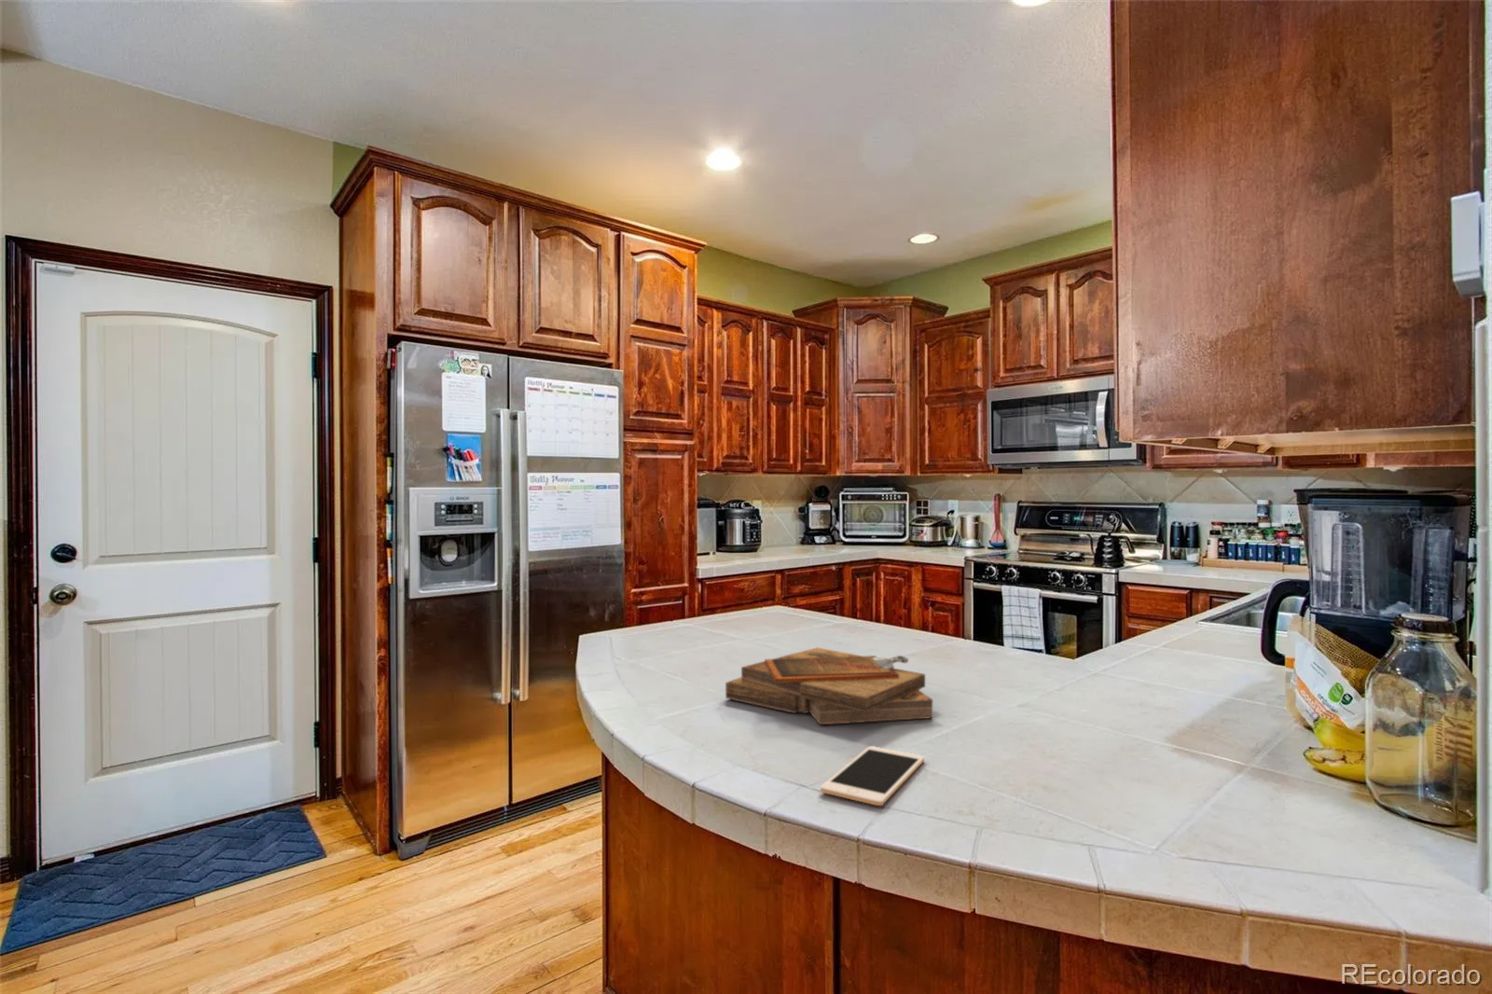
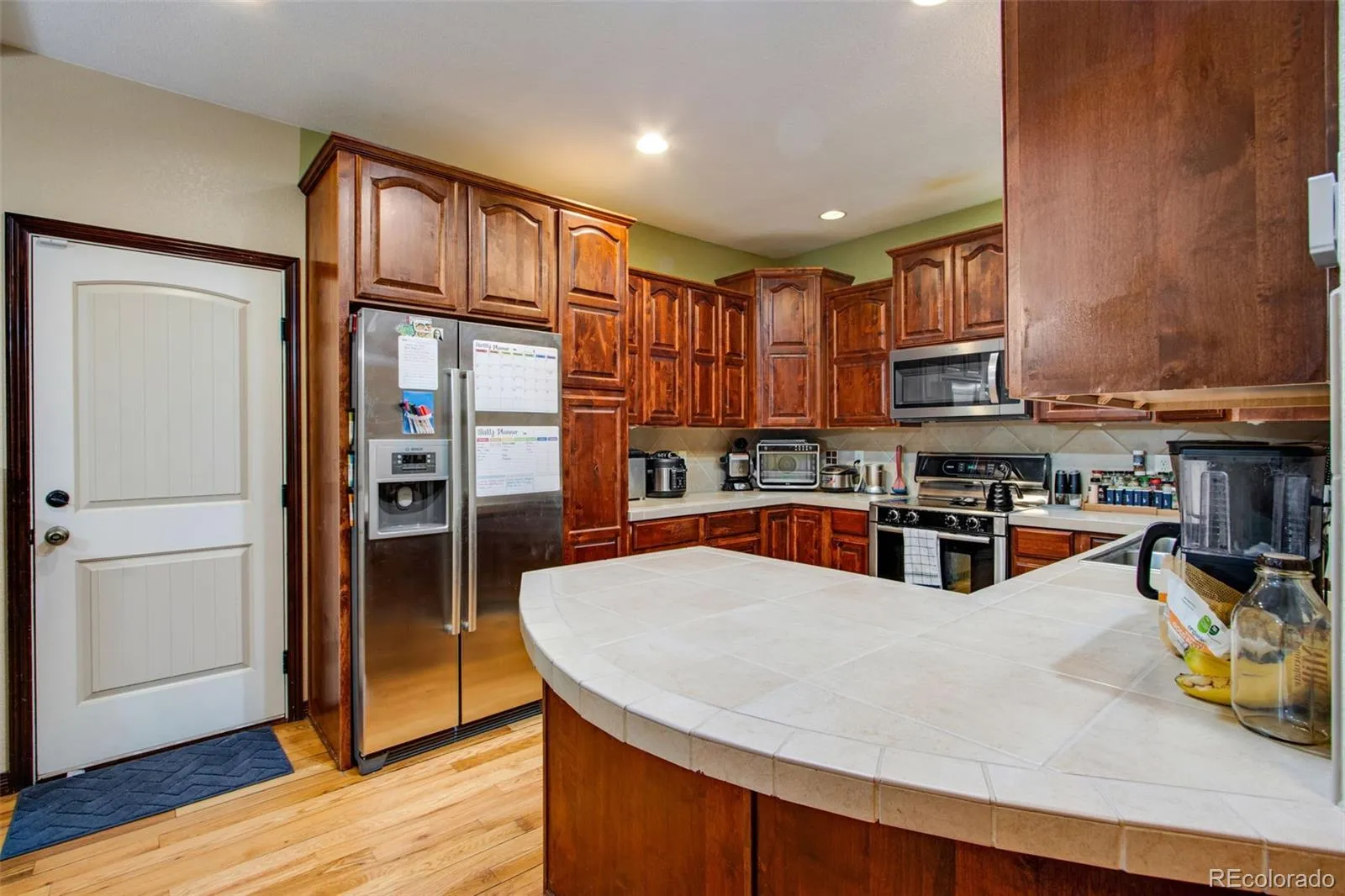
- clipboard [724,647,933,726]
- cell phone [820,746,925,807]
